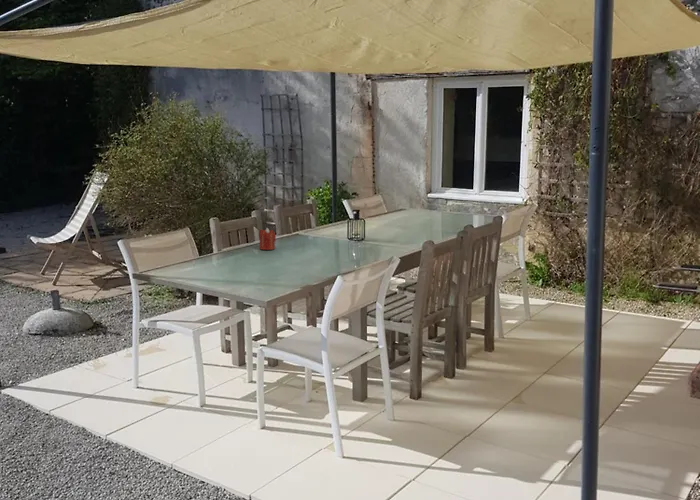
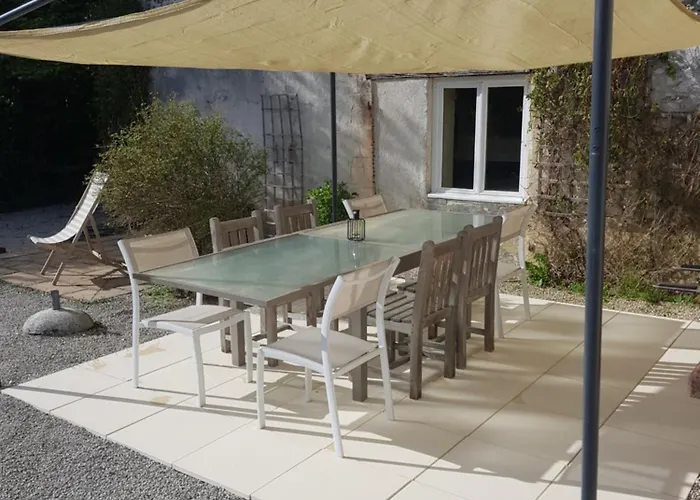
- candle [258,227,277,251]
